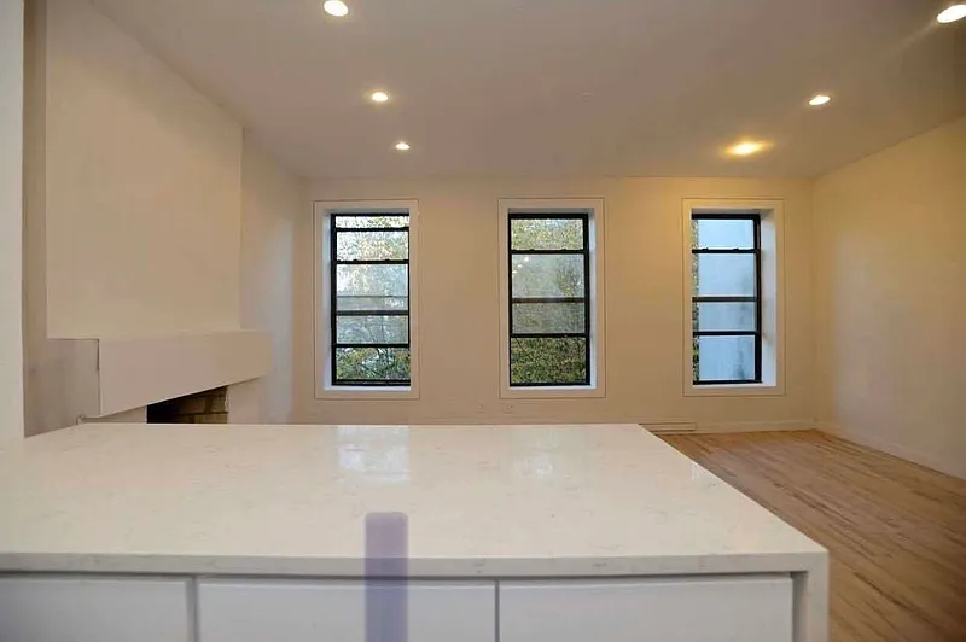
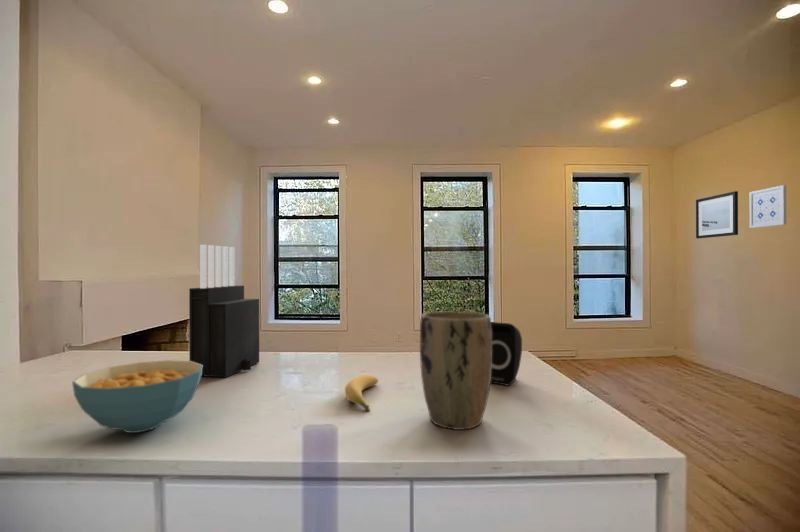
+ knife block [188,244,260,379]
+ plant pot [419,310,492,431]
+ cereal bowl [71,359,203,434]
+ wall art [749,184,787,229]
+ wall art [695,190,739,239]
+ speaker [490,321,523,387]
+ banana [344,374,379,412]
